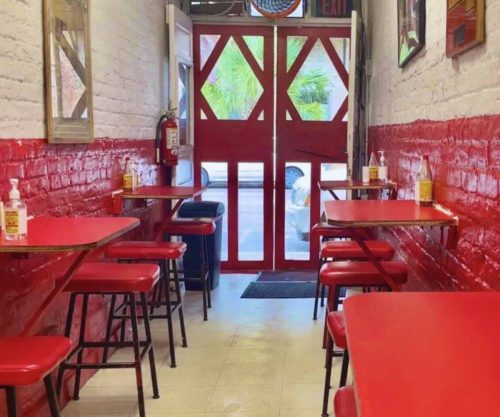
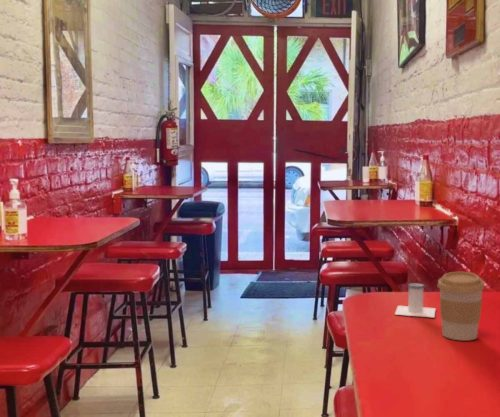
+ coffee cup [437,271,486,341]
+ salt shaker [394,282,437,318]
